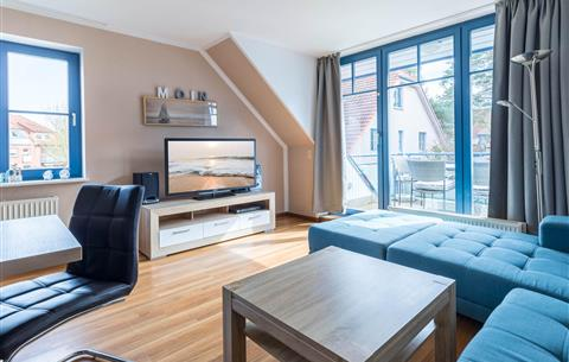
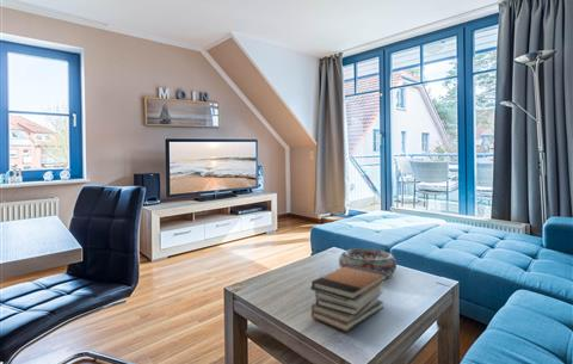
+ decorative bowl [338,247,398,278]
+ book stack [309,265,389,333]
